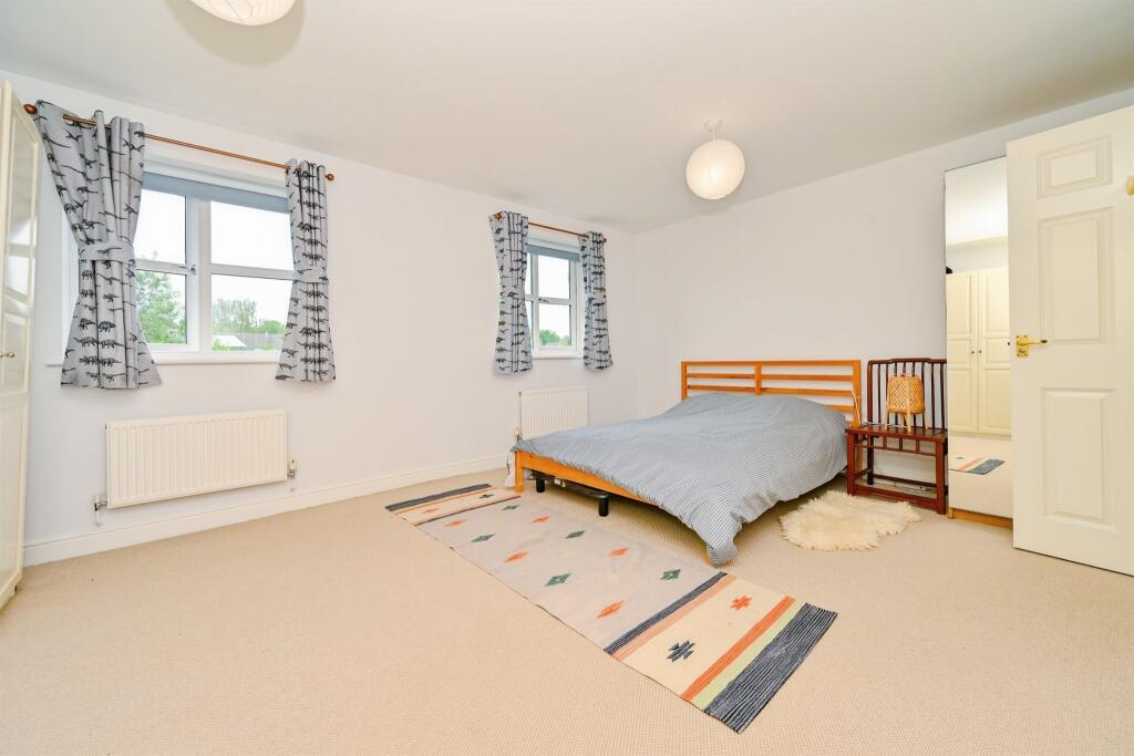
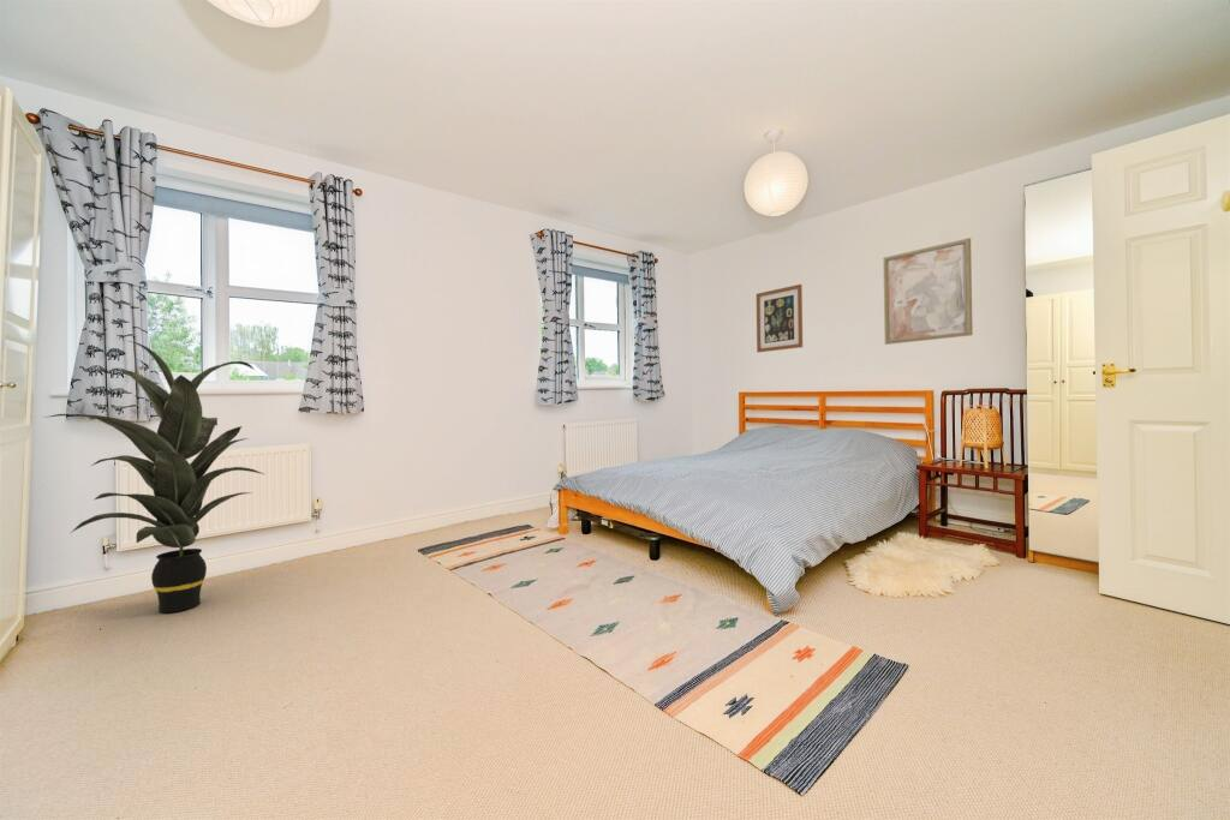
+ wall art [883,237,974,346]
+ indoor plant [43,339,265,613]
+ wall art [756,283,804,353]
